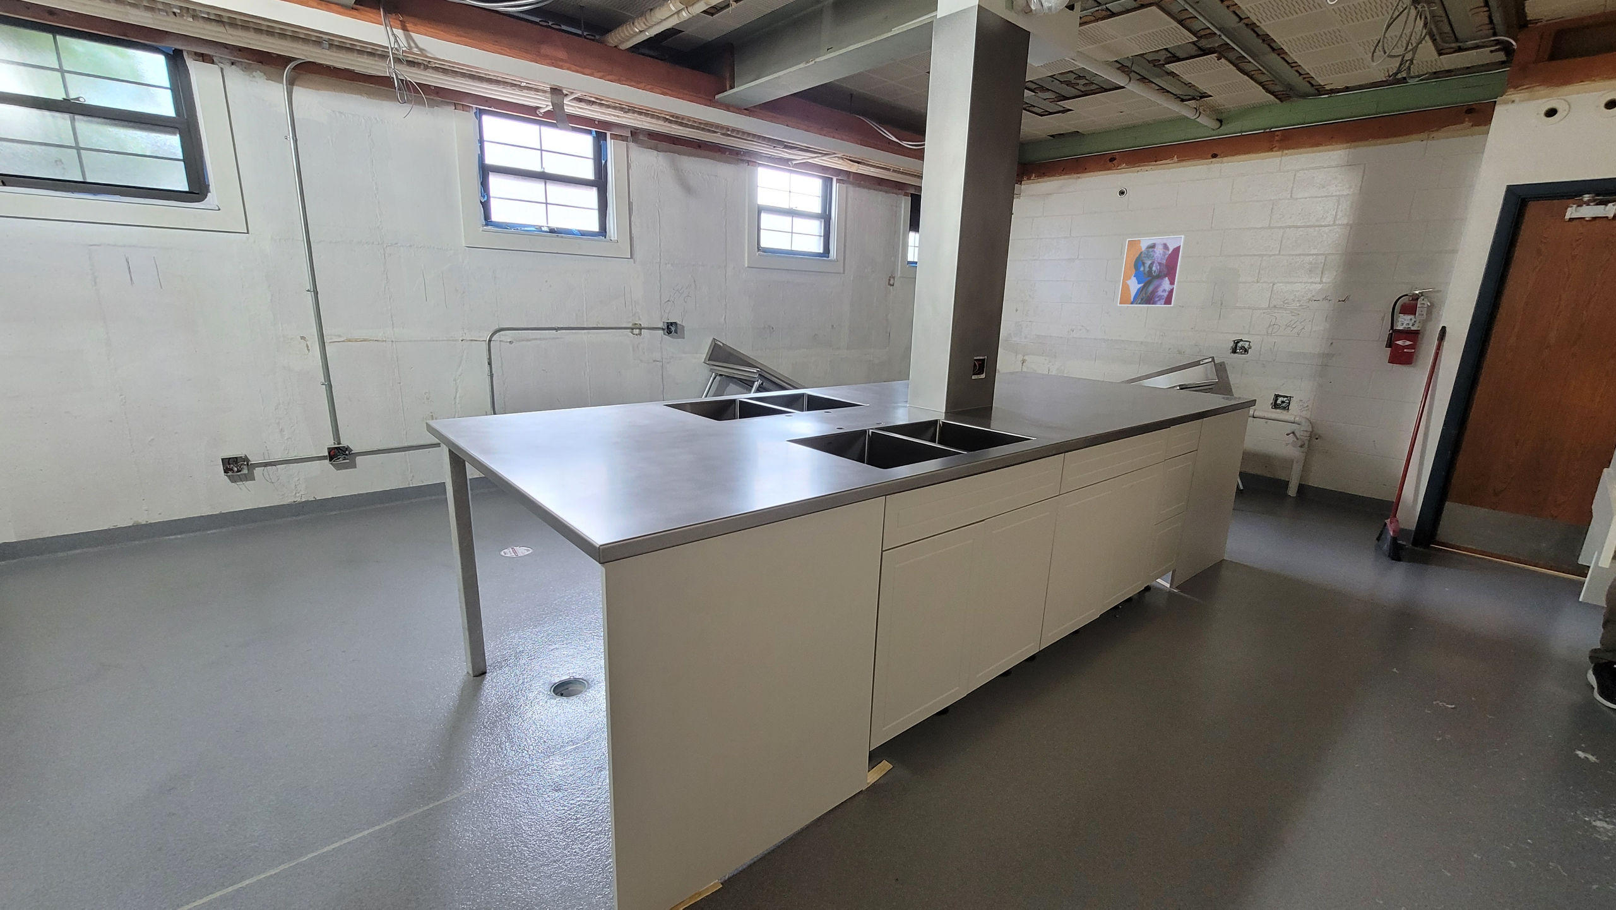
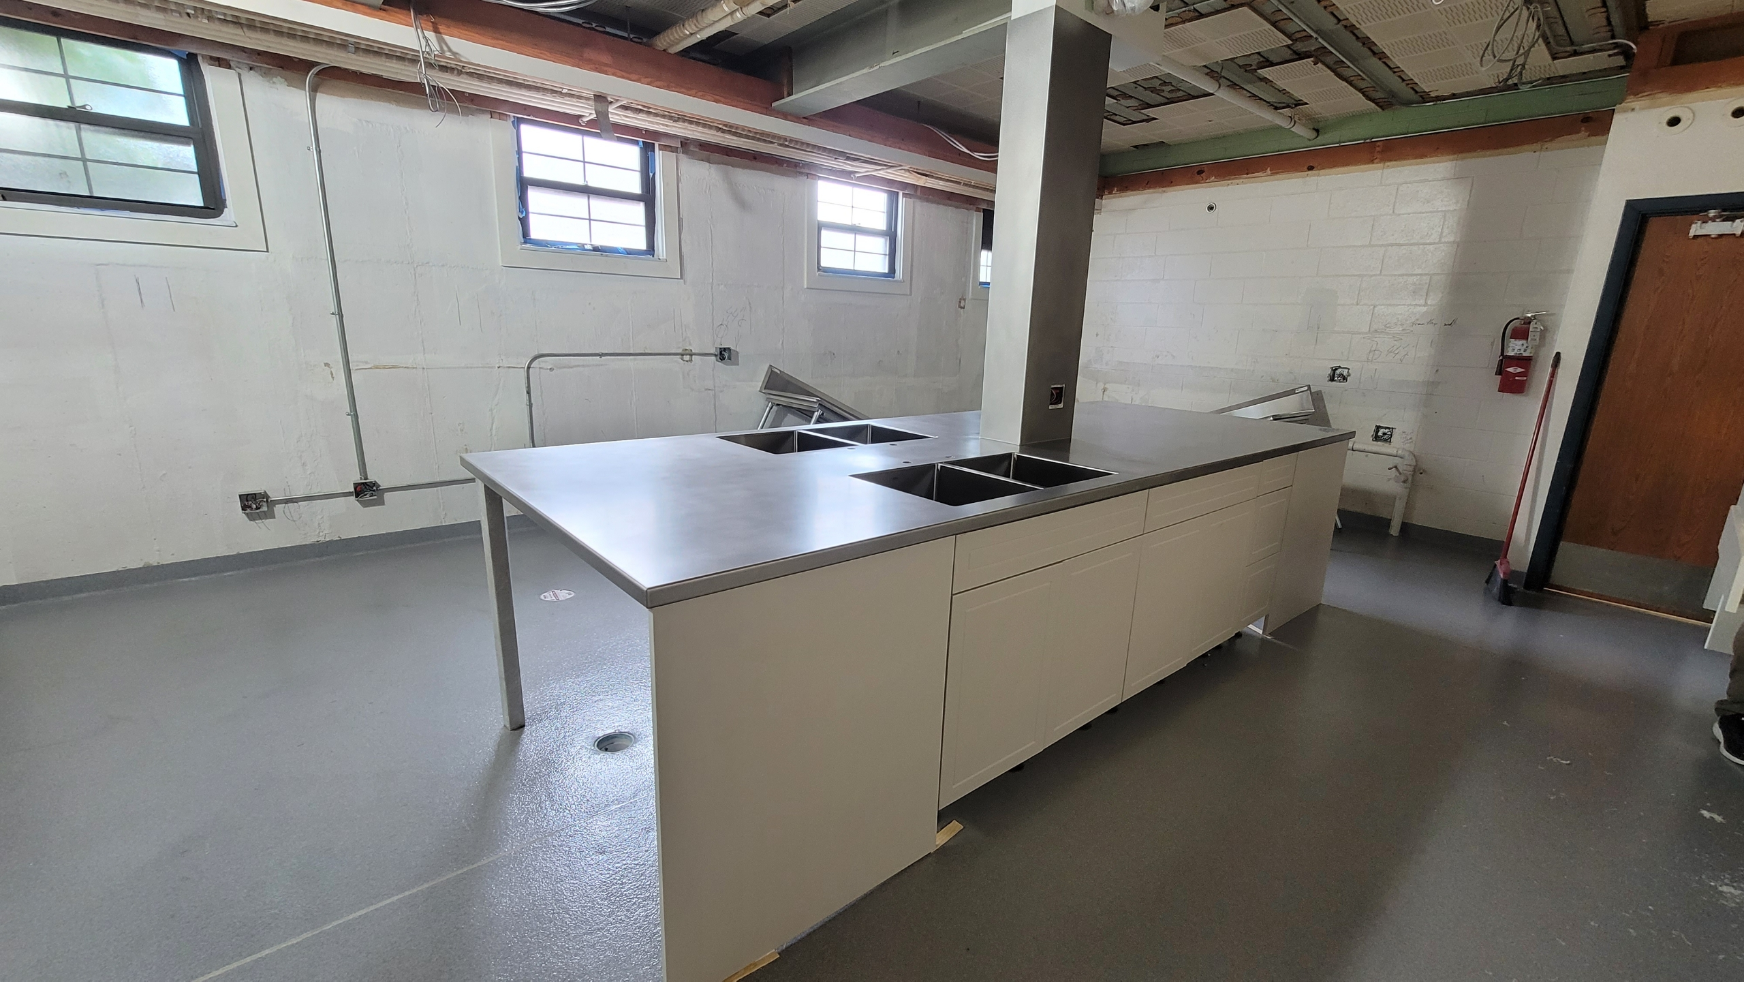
- wall art [1118,235,1185,307]
